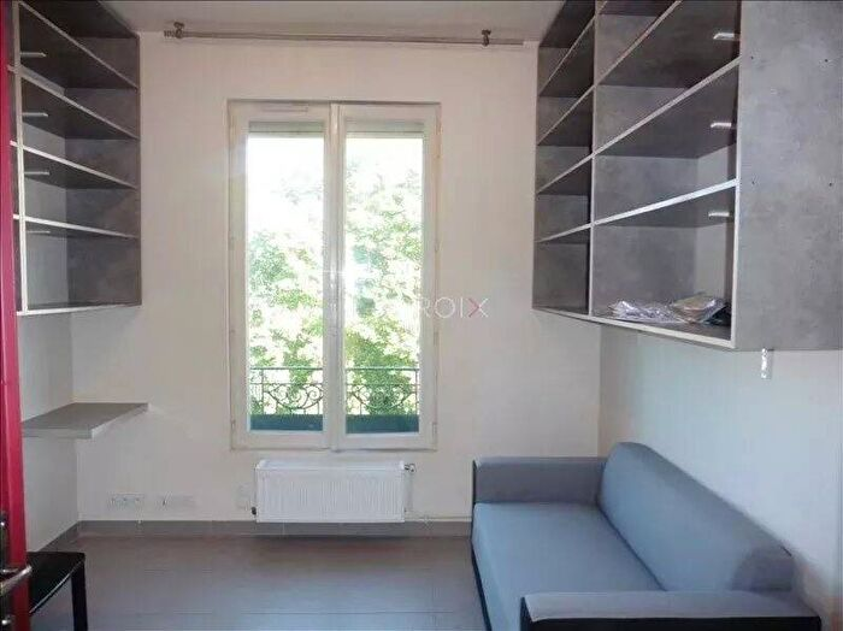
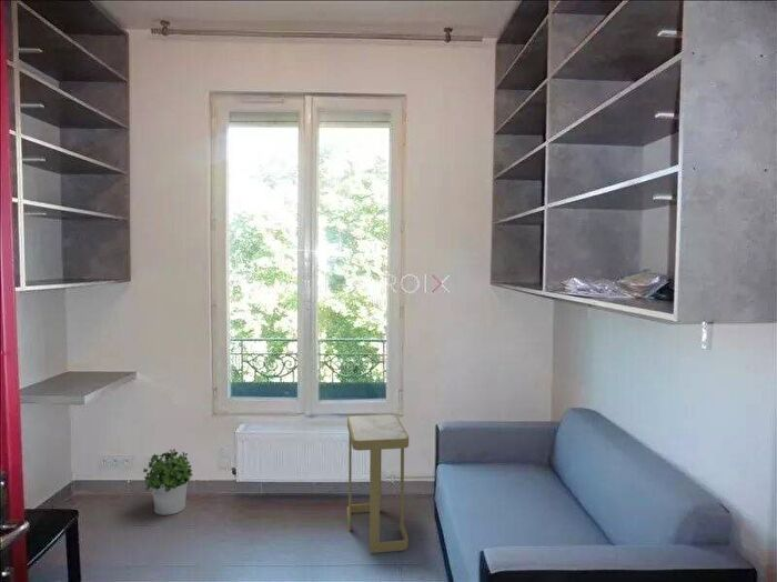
+ side table [346,413,410,554]
+ potted plant [142,448,194,516]
